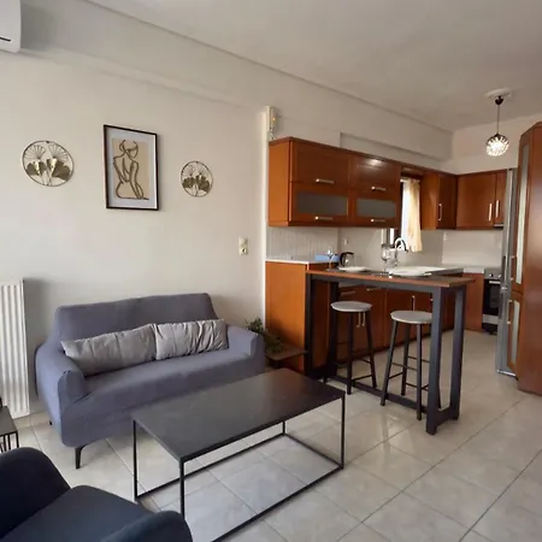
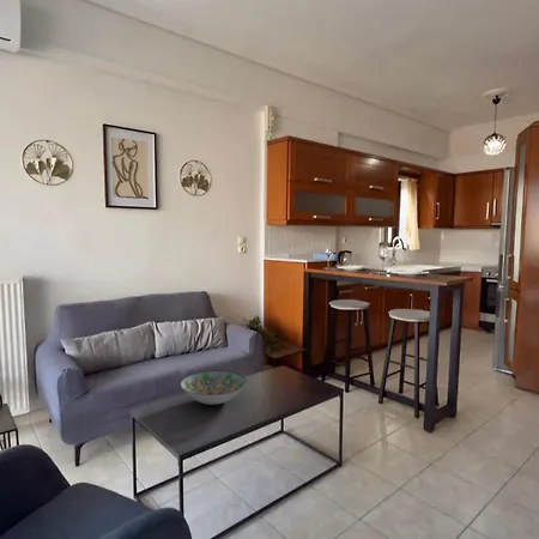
+ decorative bowl [180,369,247,406]
